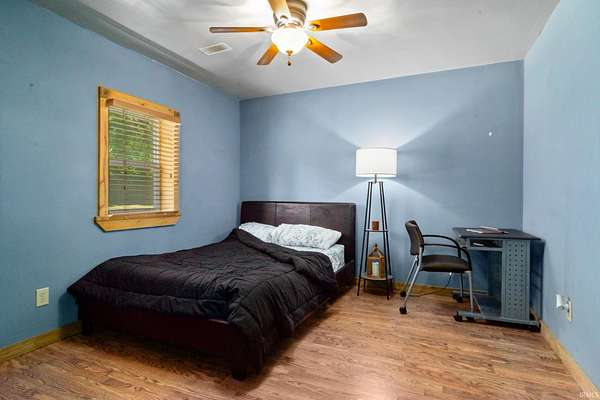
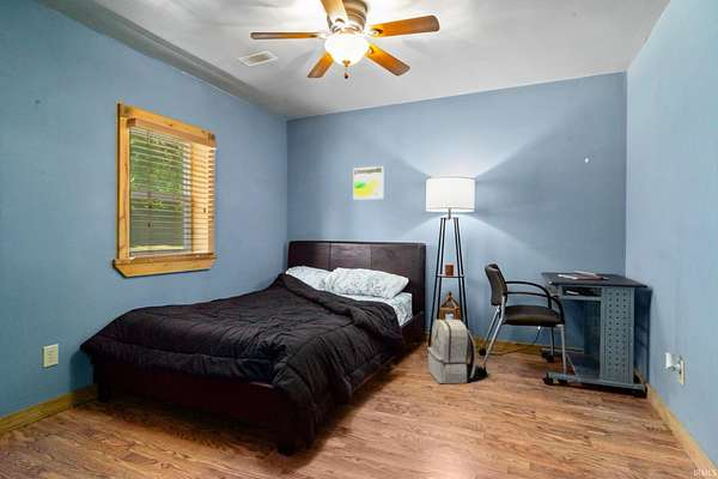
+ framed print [352,165,385,201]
+ backpack [426,319,477,384]
